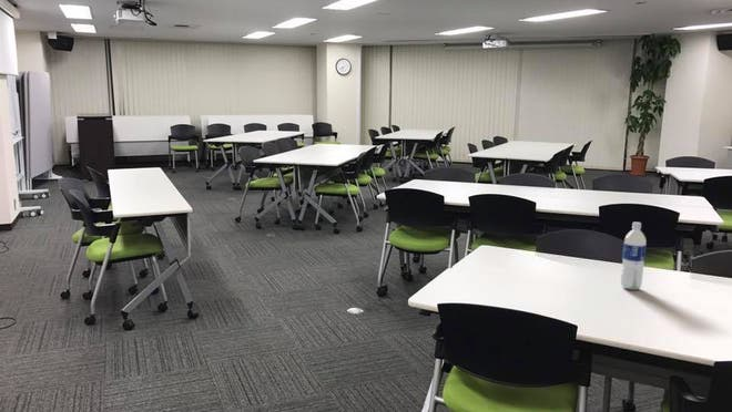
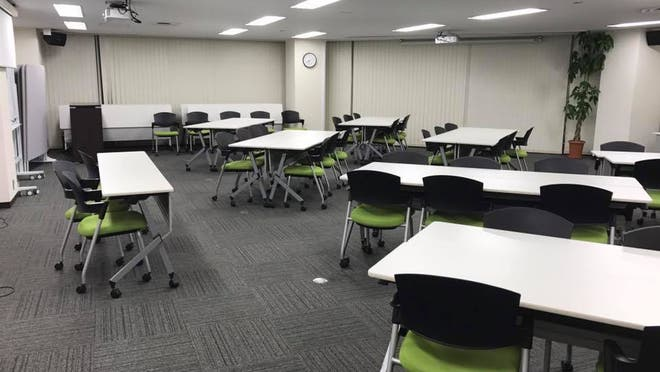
- water bottle [620,222,647,291]
